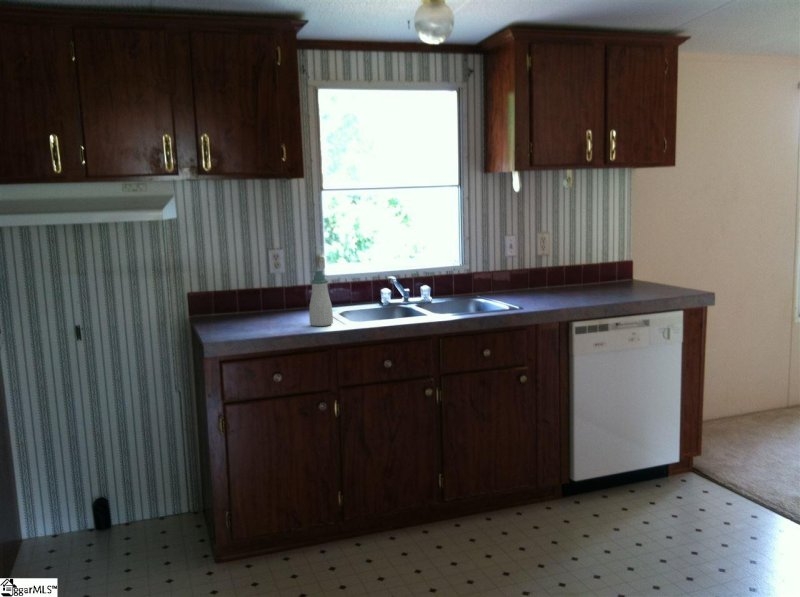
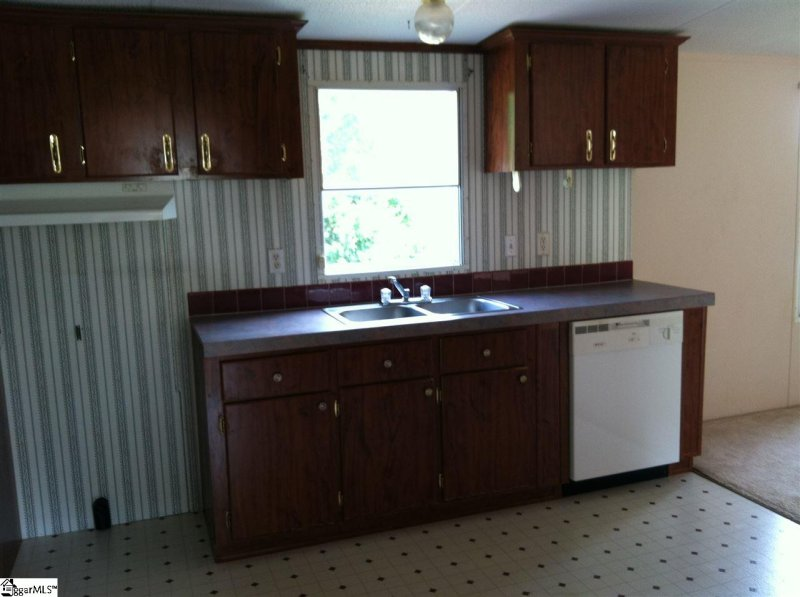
- soap bottle [308,269,334,327]
